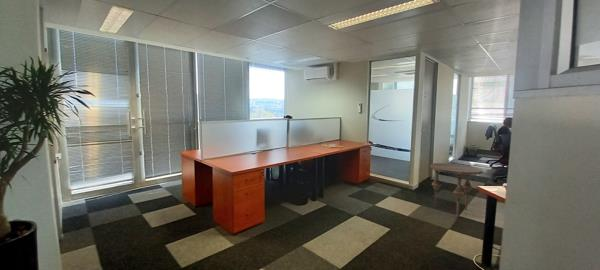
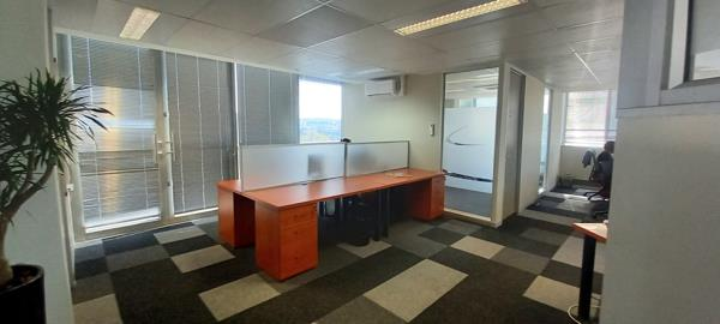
- side table [429,162,483,218]
